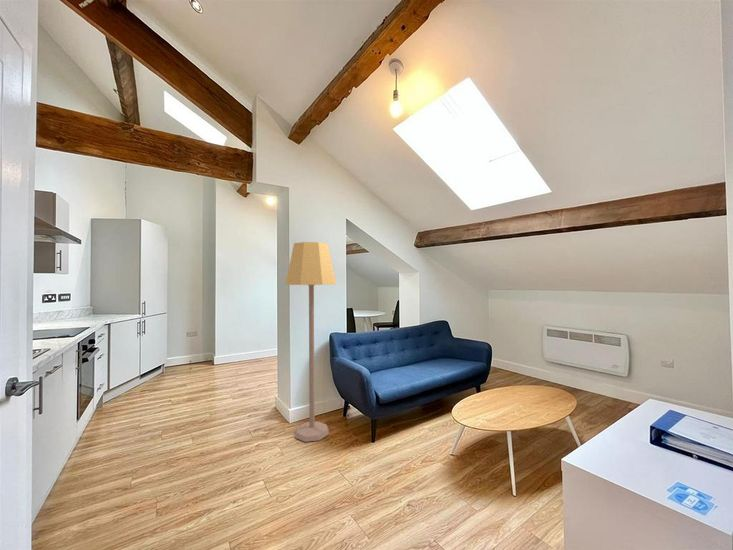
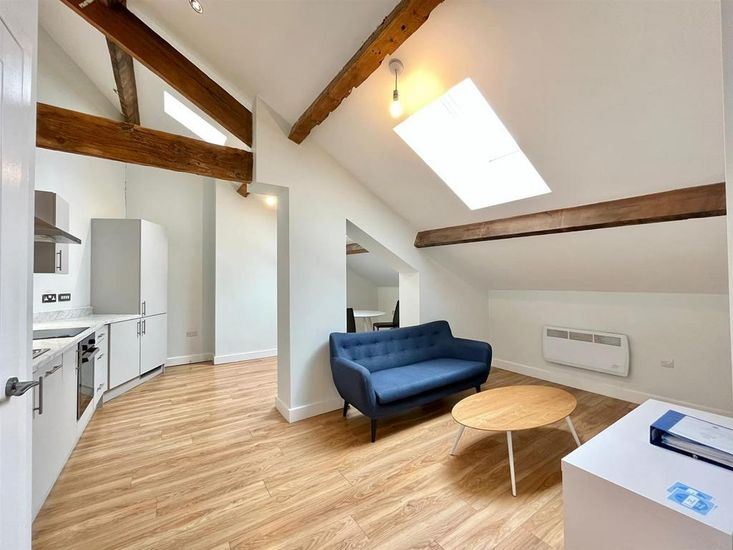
- lamp [285,241,337,443]
